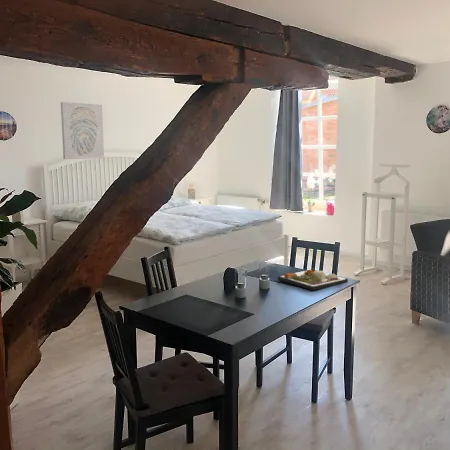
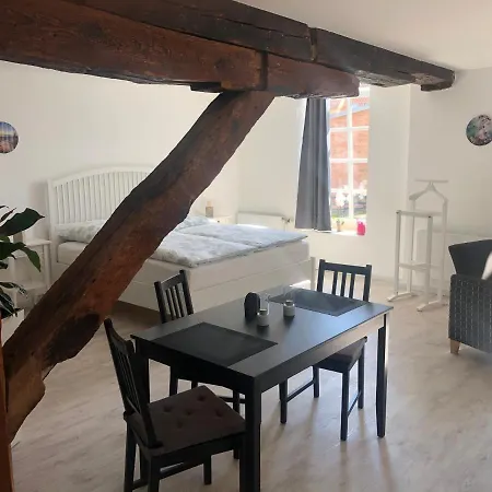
- dinner plate [277,267,349,292]
- wall art [60,101,105,160]
